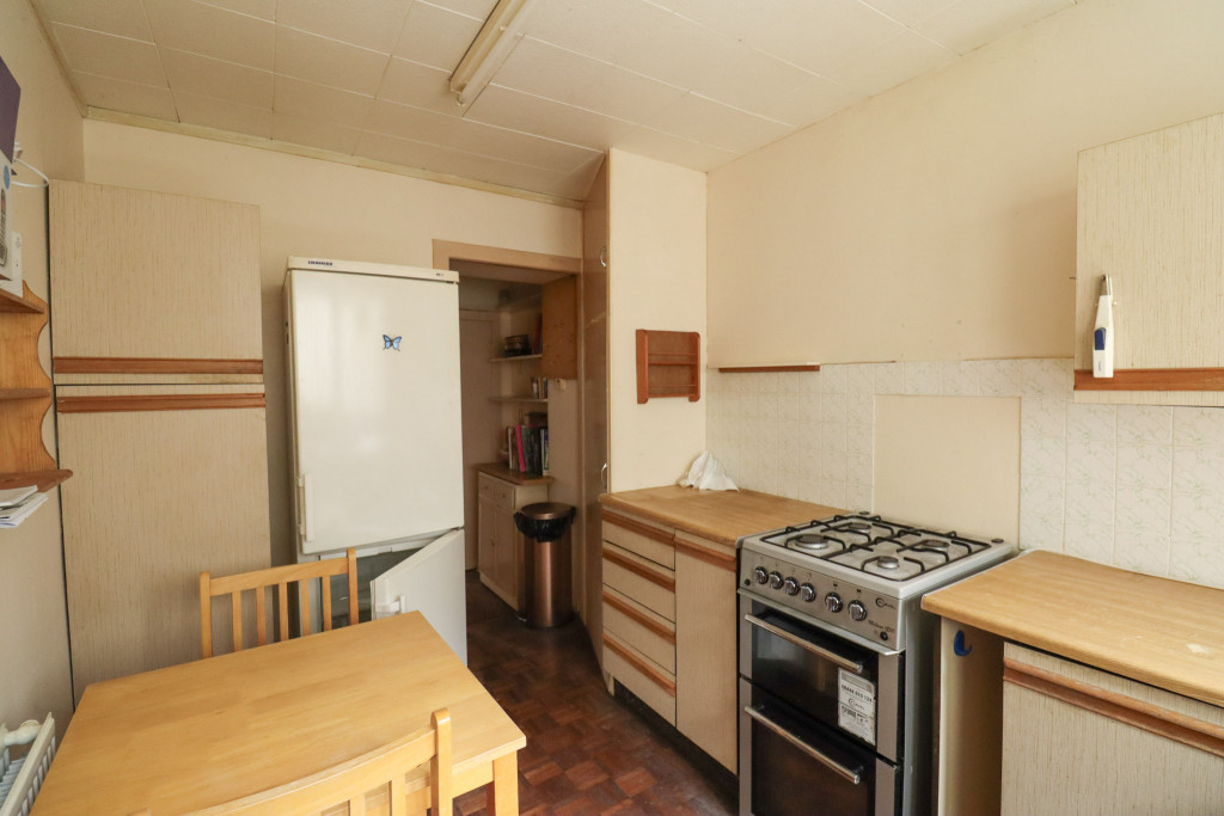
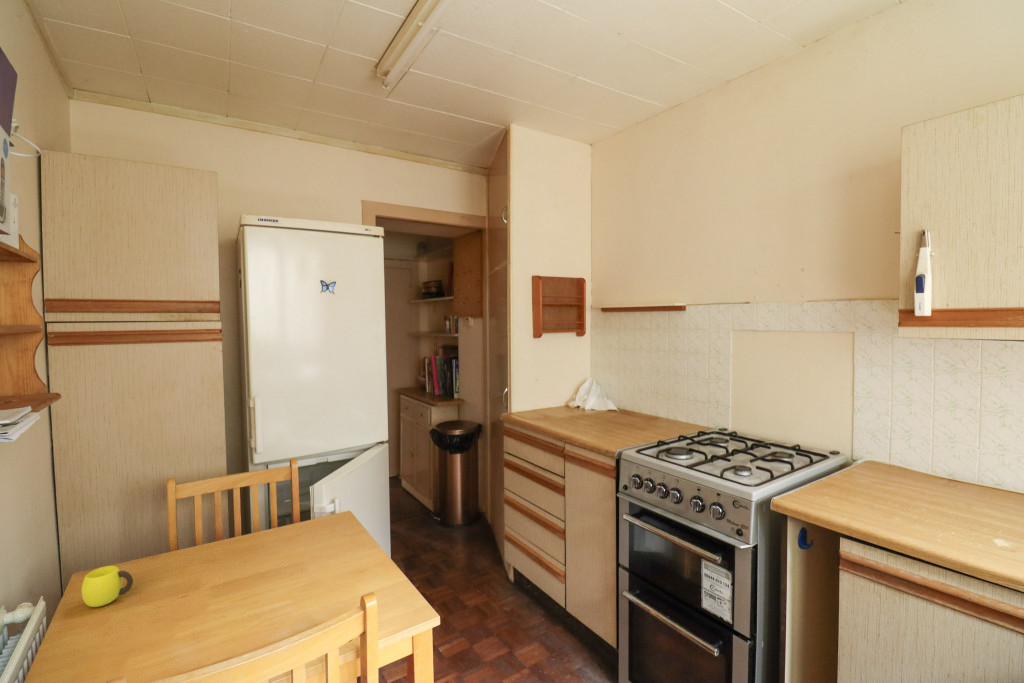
+ cup [80,565,134,608]
